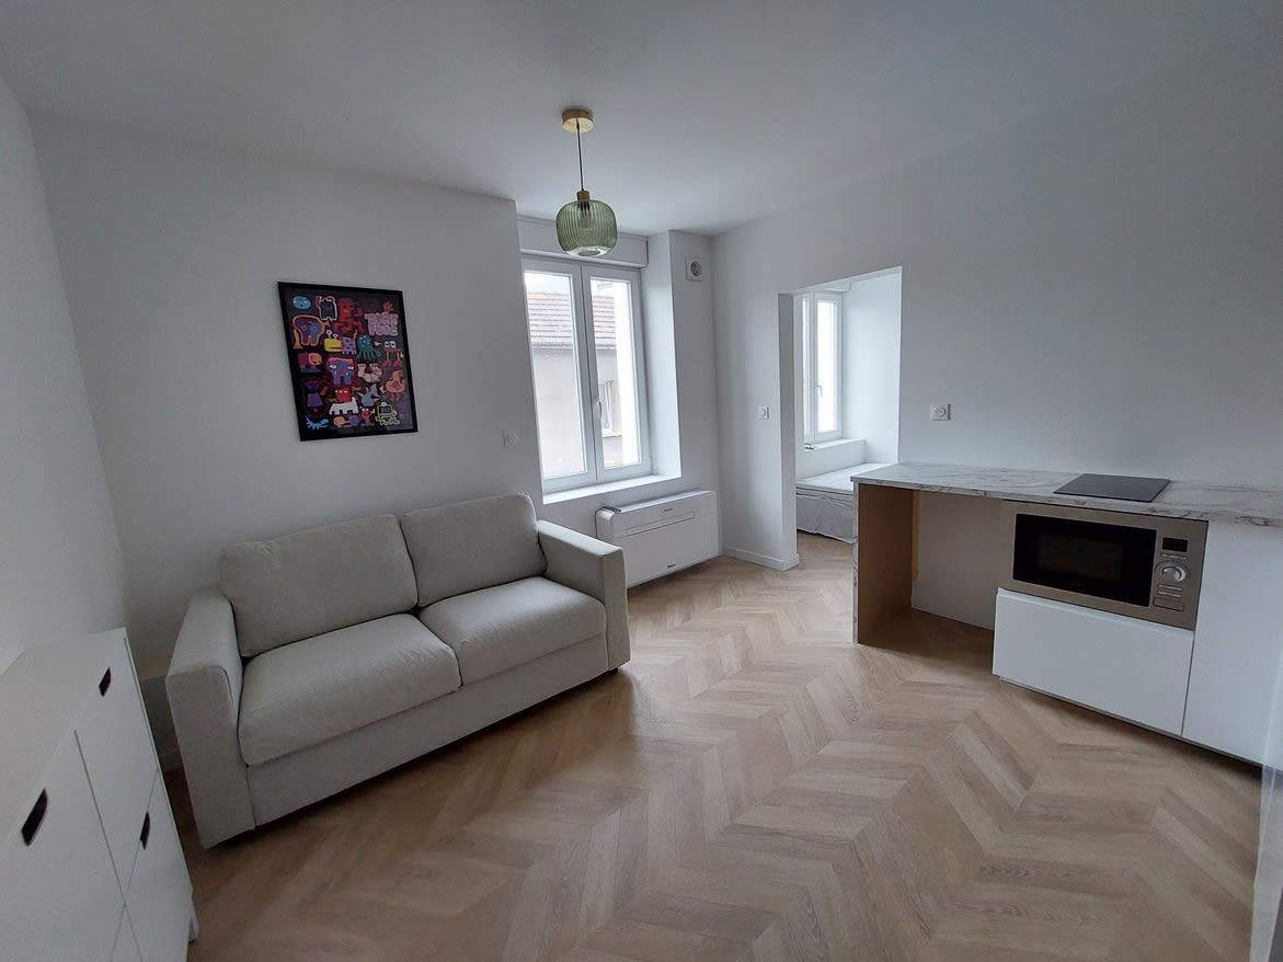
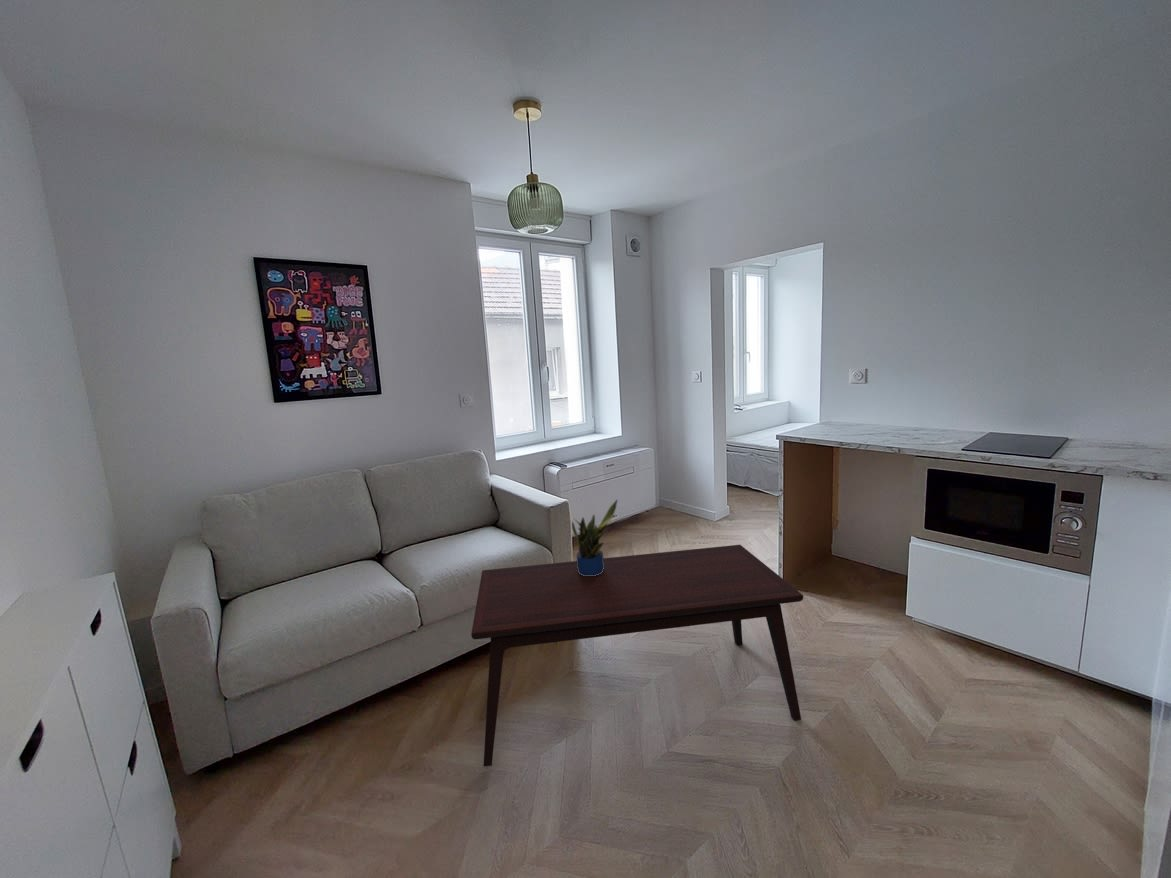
+ coffee table [470,544,804,767]
+ potted plant [571,498,619,576]
